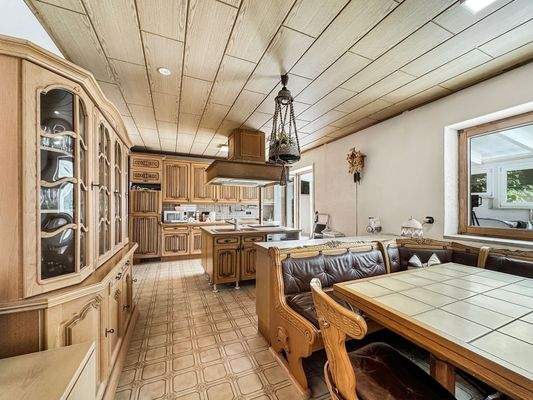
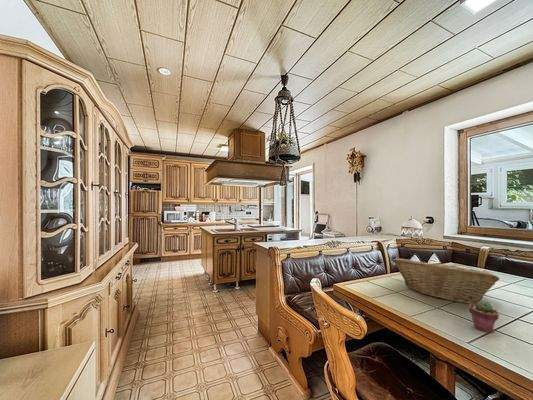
+ fruit basket [392,257,500,305]
+ potted succulent [468,300,500,334]
